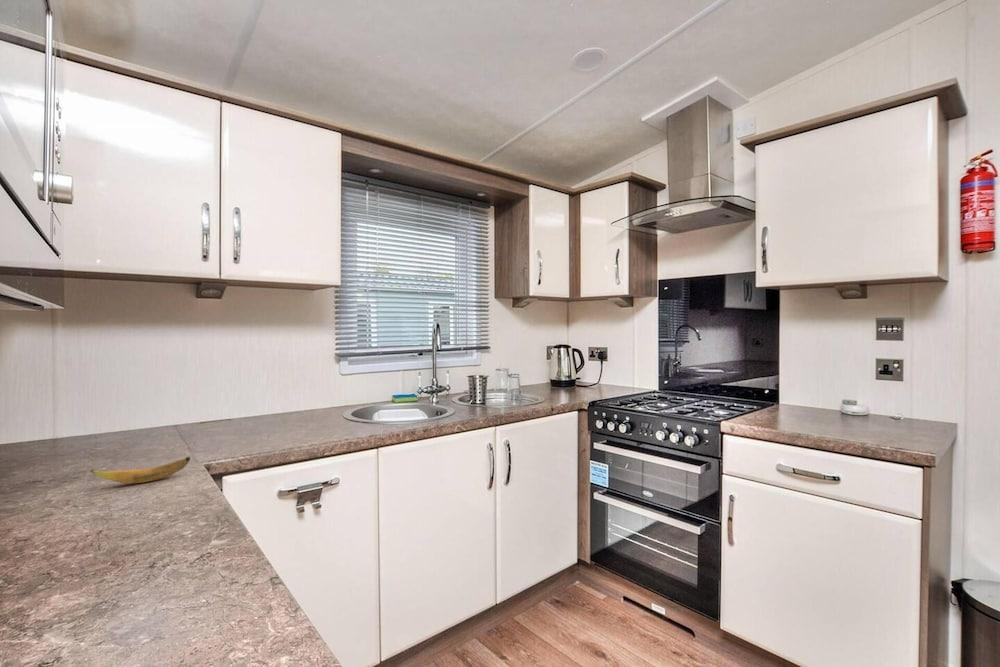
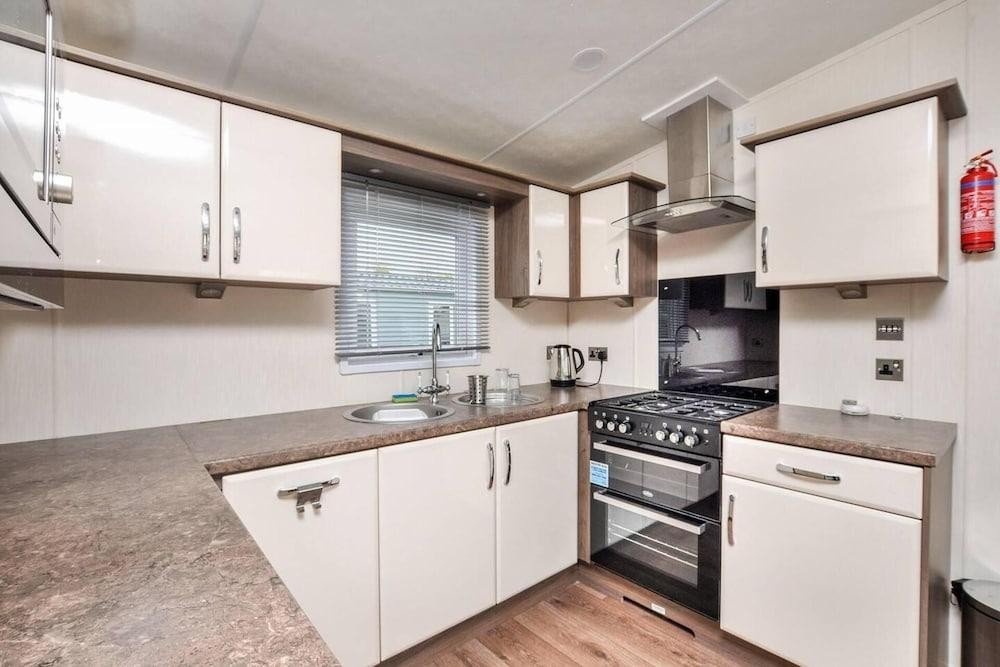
- banana [89,456,192,485]
